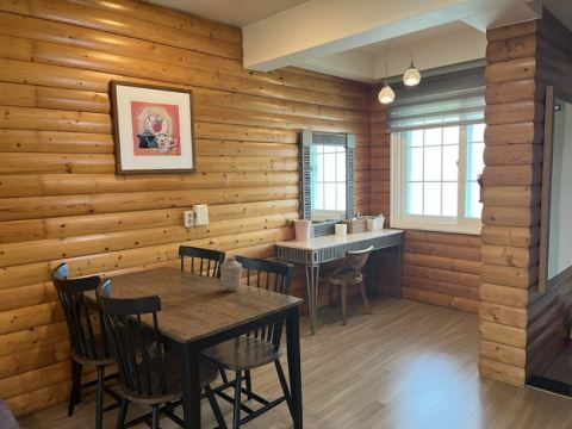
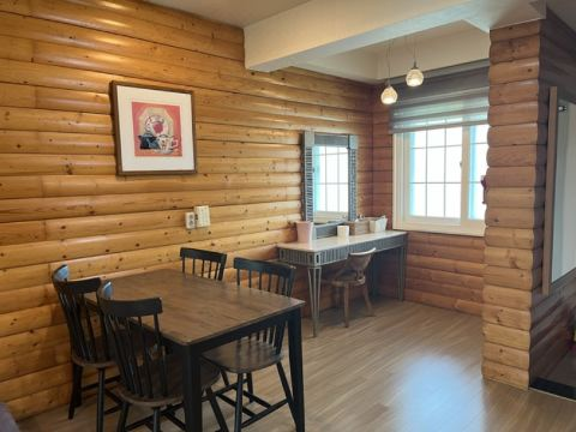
- vase [219,255,243,293]
